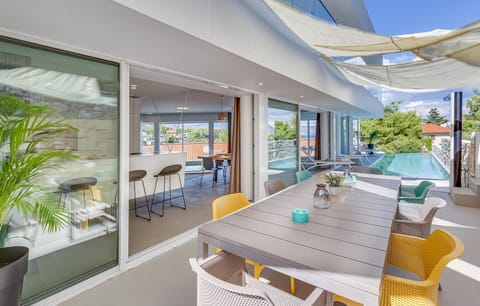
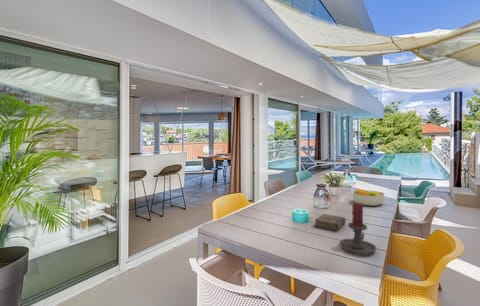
+ candle holder [338,202,377,256]
+ fruit bowl [352,188,385,207]
+ book [314,213,347,232]
